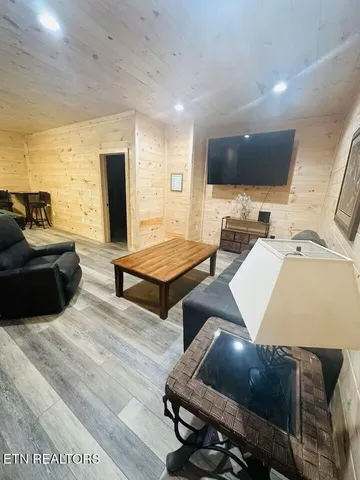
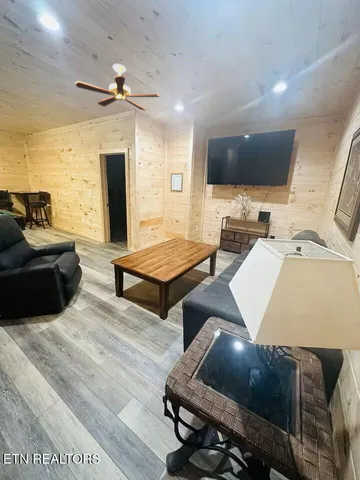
+ ceiling fan [74,63,161,111]
